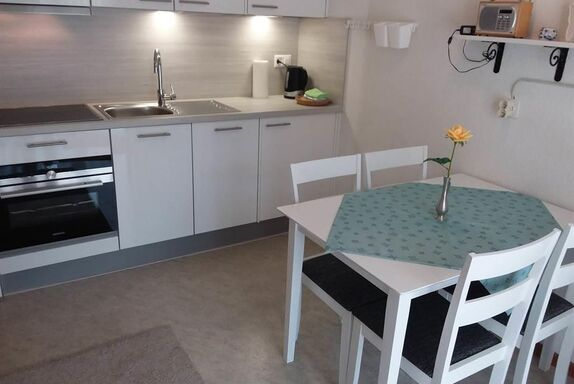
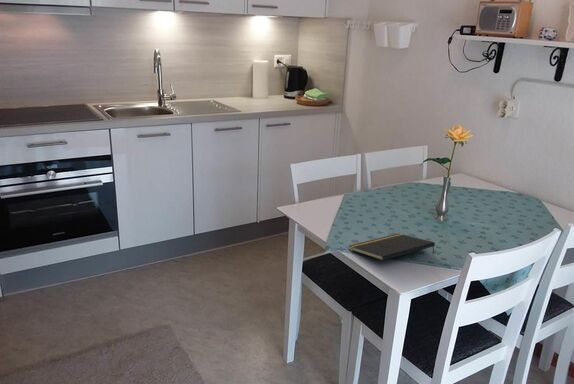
+ notepad [348,232,436,262]
